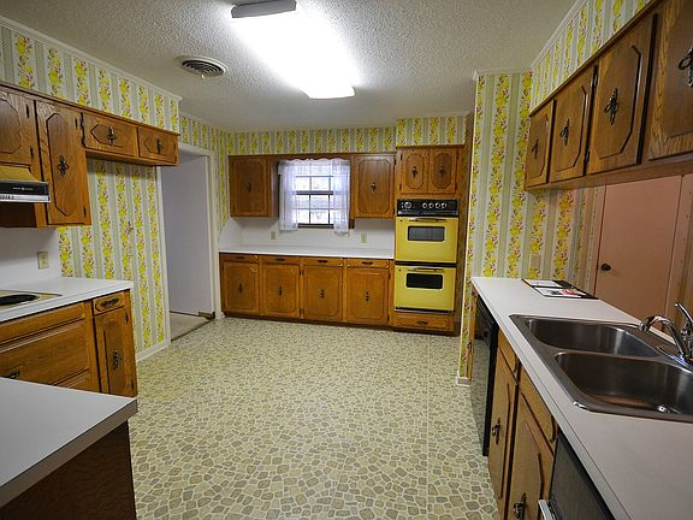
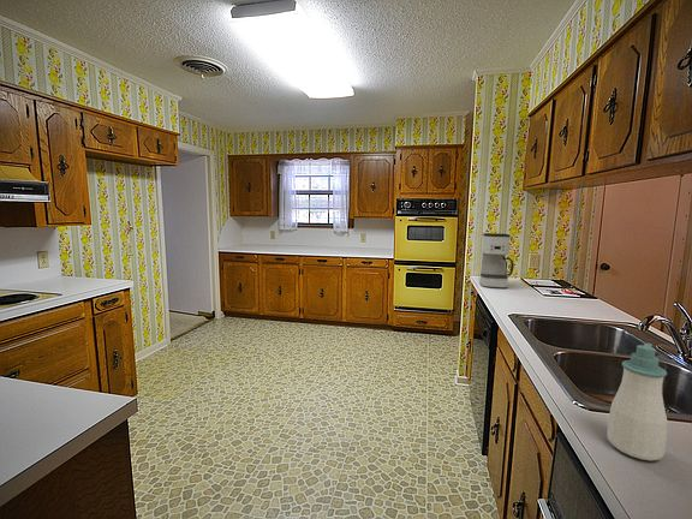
+ soap bottle [606,342,668,461]
+ coffee maker [478,232,515,290]
